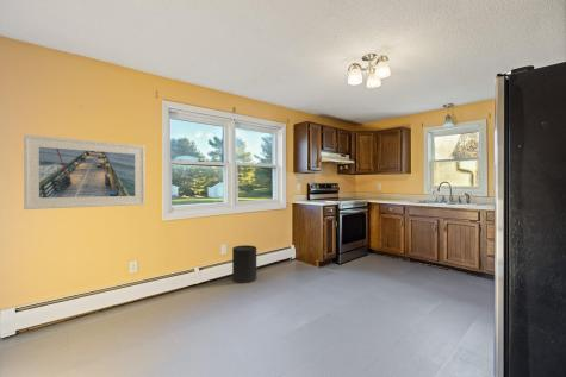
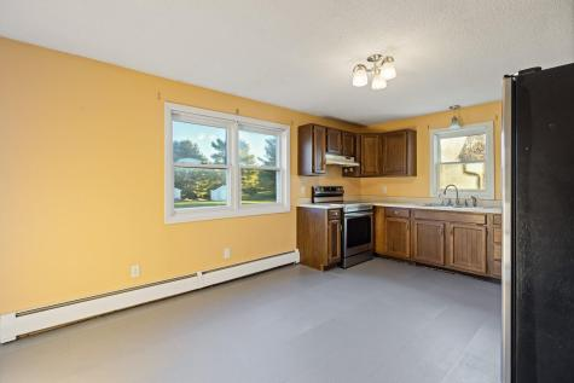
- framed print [23,133,147,211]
- trash can [231,244,257,284]
